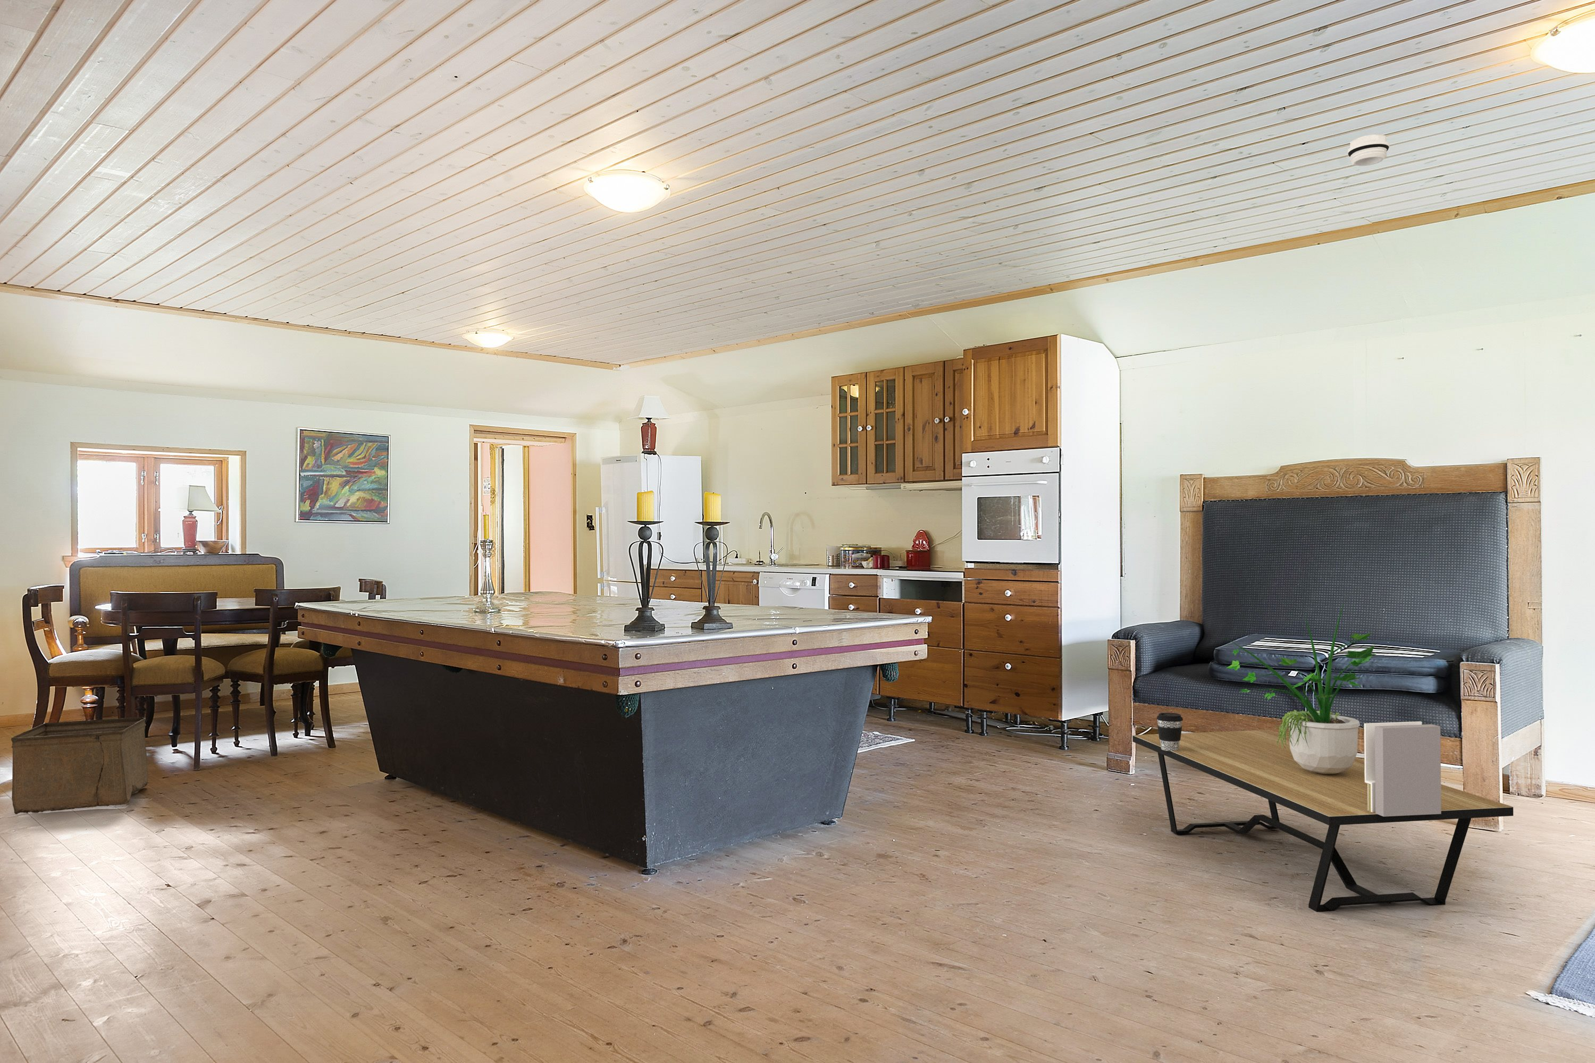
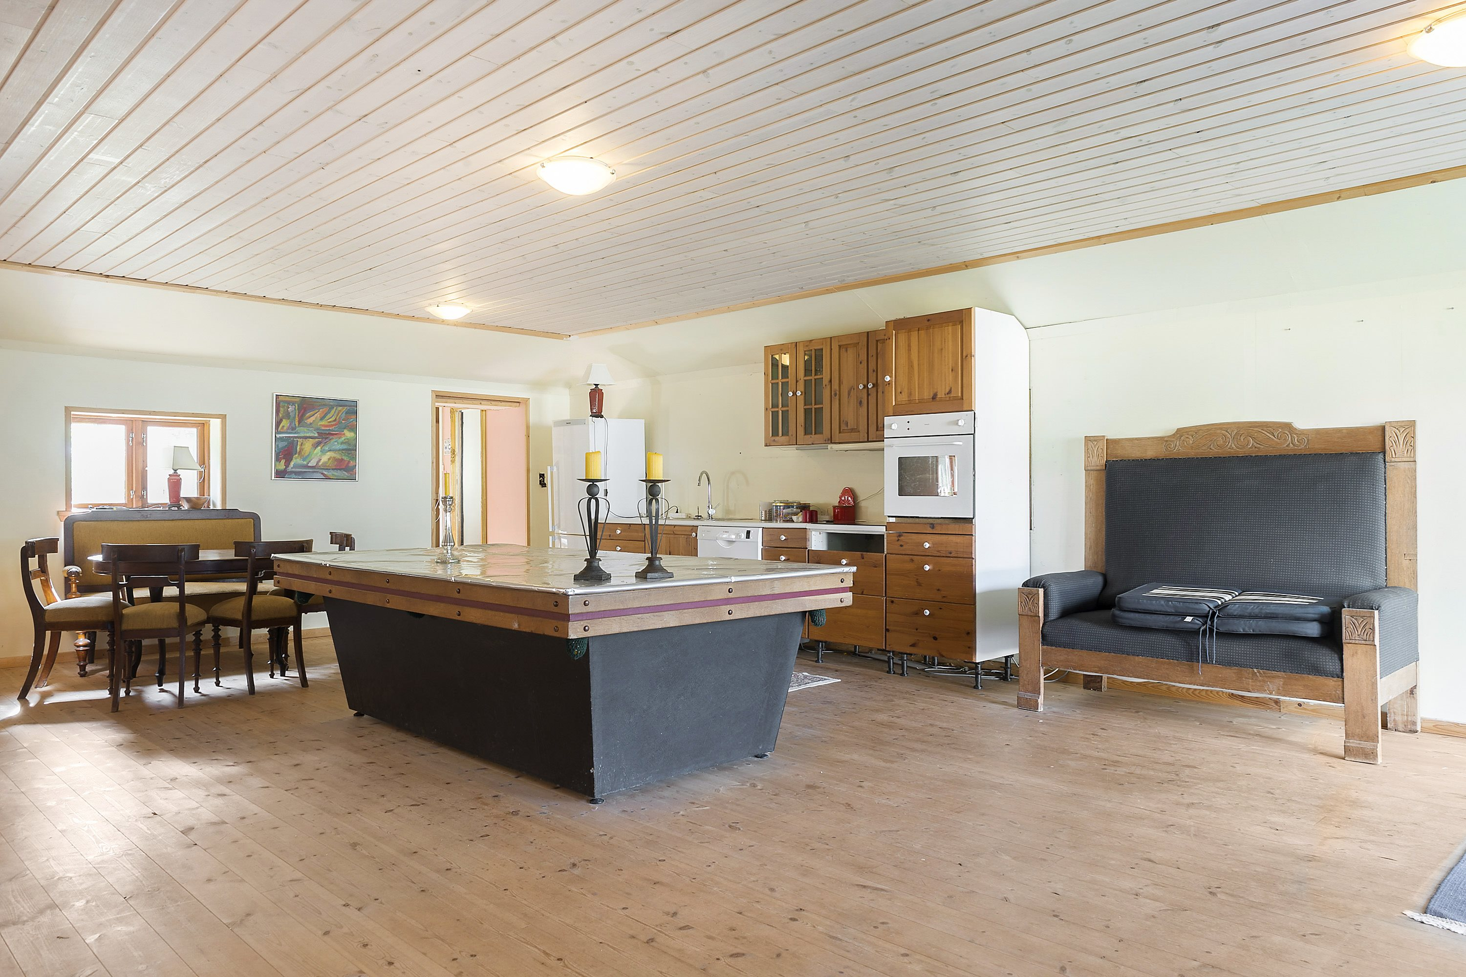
- coffee table [1132,730,1513,912]
- smoke detector [1347,134,1390,166]
- storage bin [11,717,148,815]
- potted plant [1225,598,1377,774]
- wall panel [1364,720,1442,816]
- coffee cup [1156,712,1183,751]
